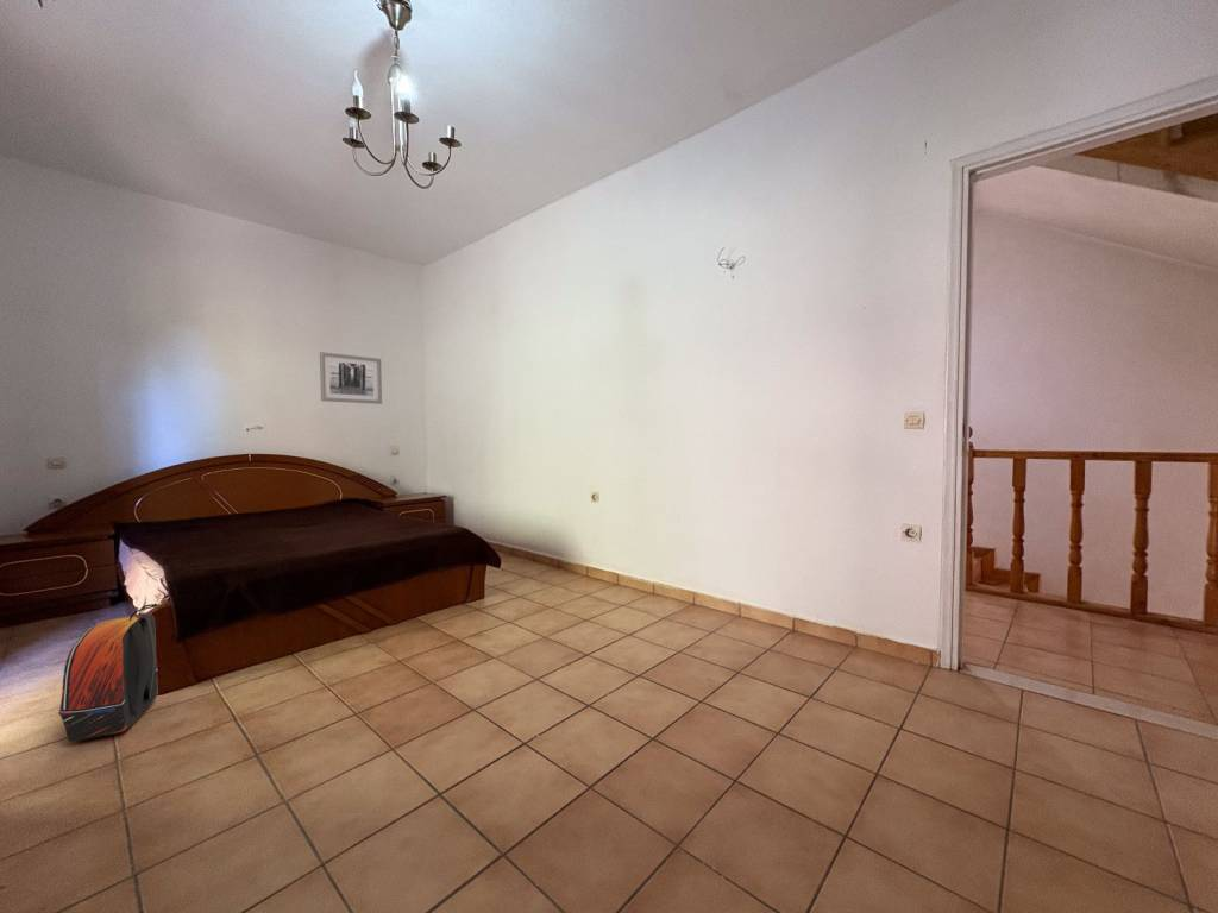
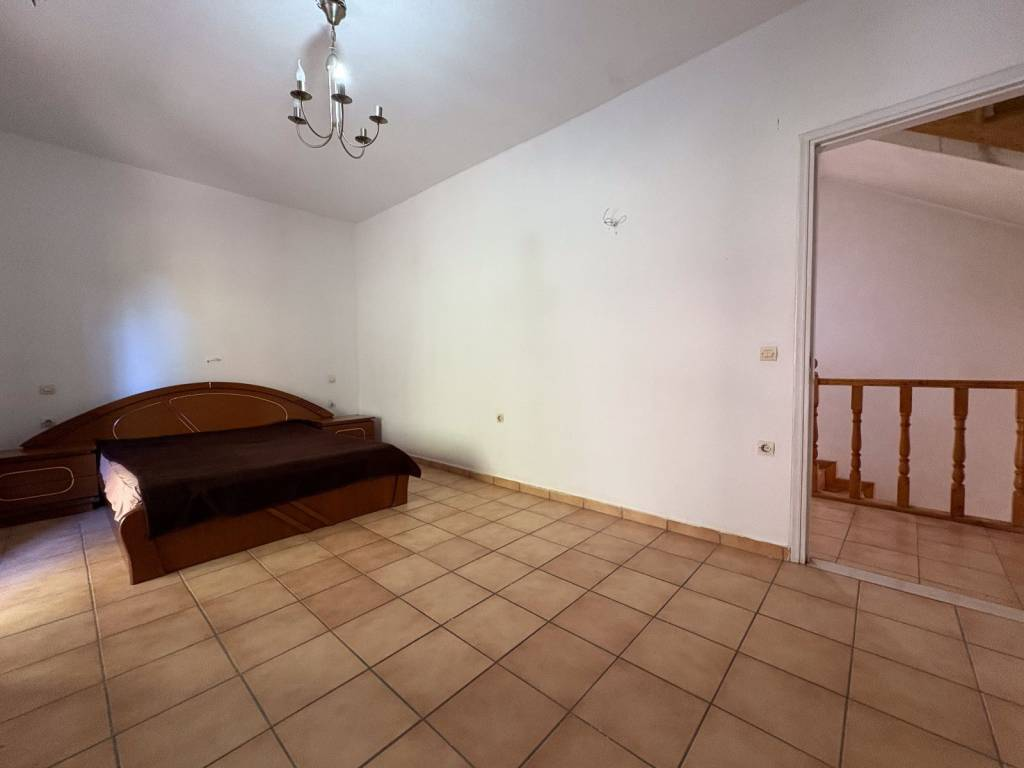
- backpack [58,603,159,743]
- wall art [319,351,383,405]
